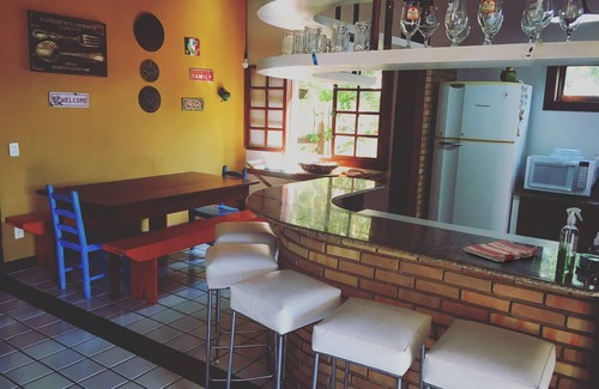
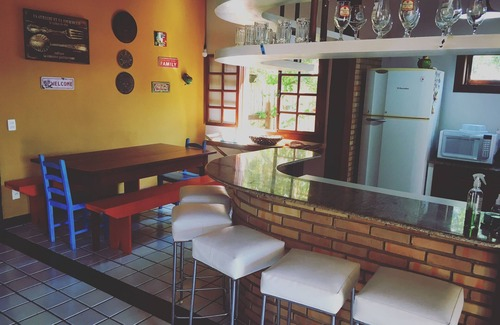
- dish towel [462,239,539,263]
